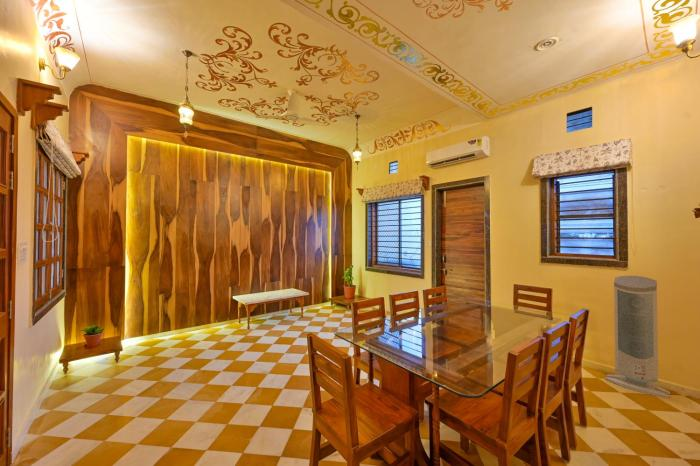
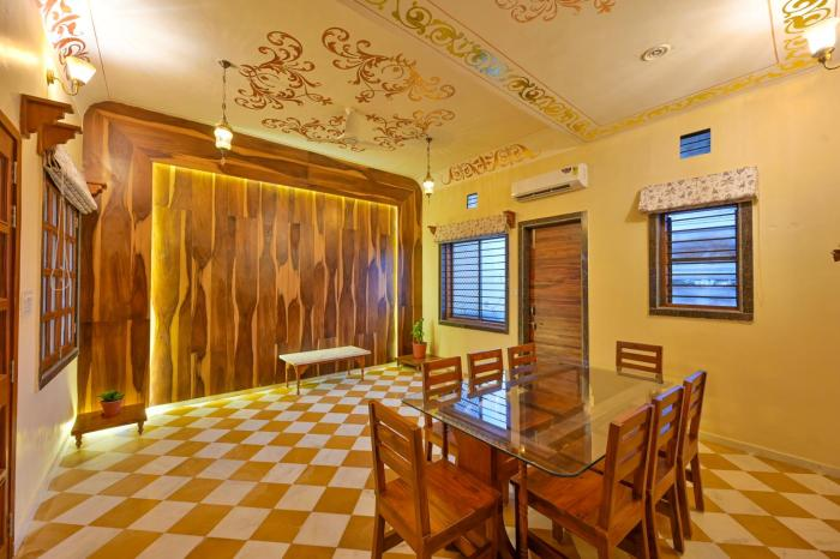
- air purifier [604,275,671,399]
